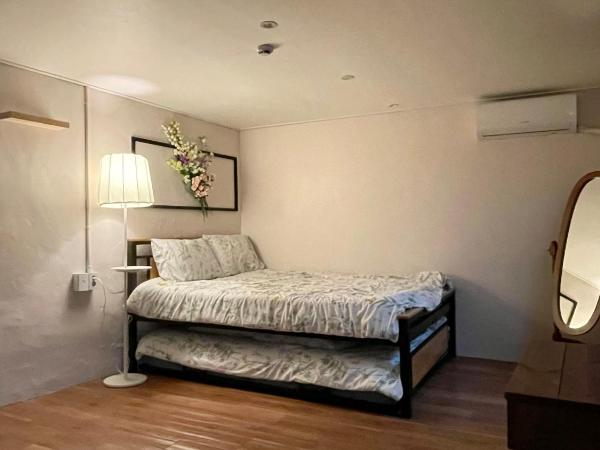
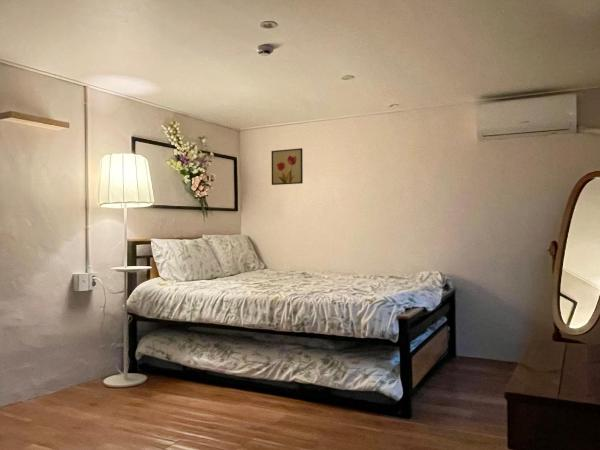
+ wall art [270,147,304,186]
